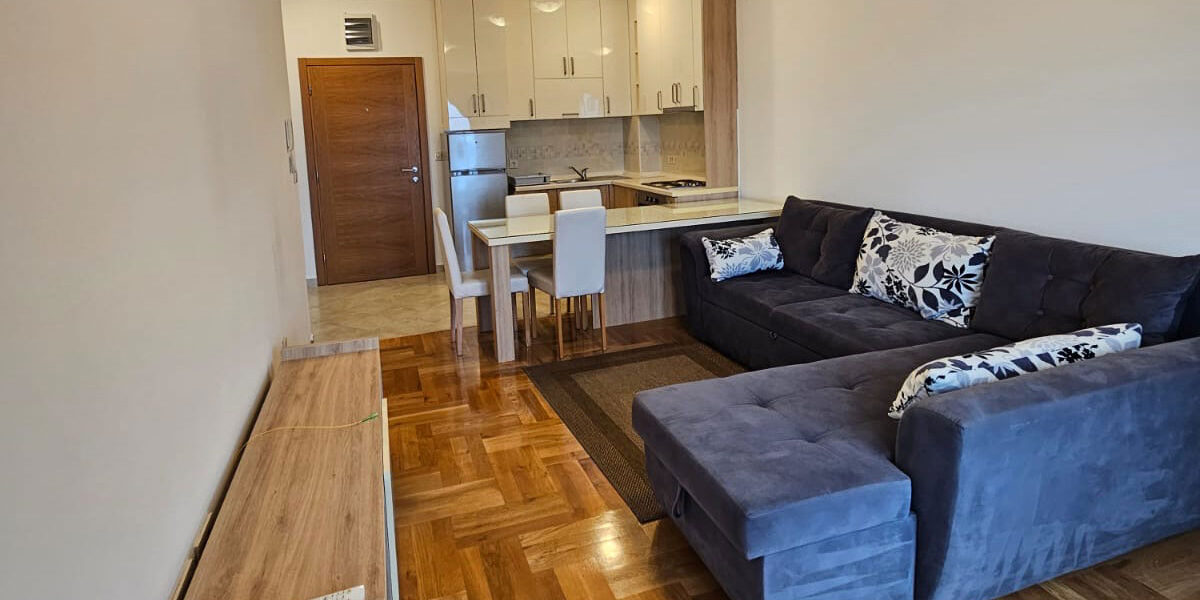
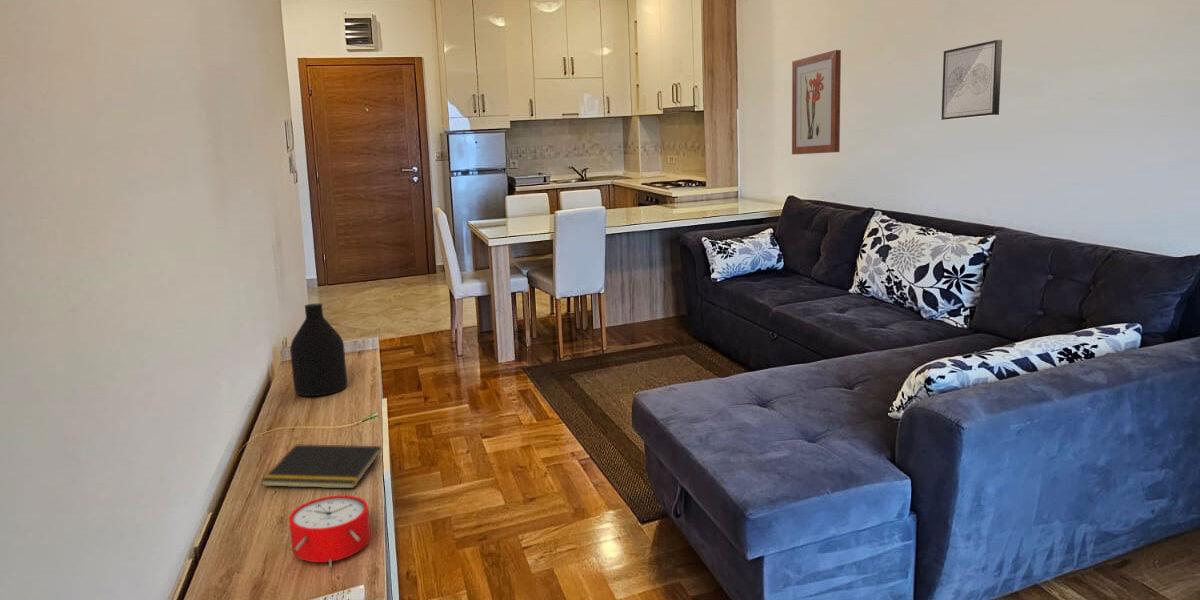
+ bottle [289,303,348,397]
+ wall art [791,49,842,156]
+ wall art [941,39,1003,121]
+ alarm clock [288,494,372,568]
+ notepad [261,444,383,489]
